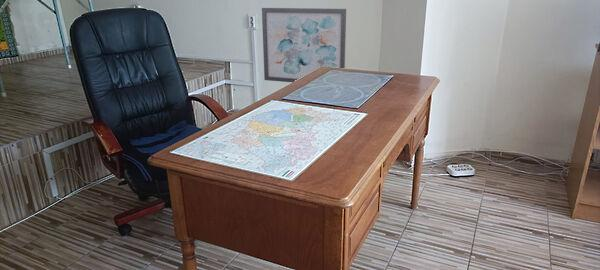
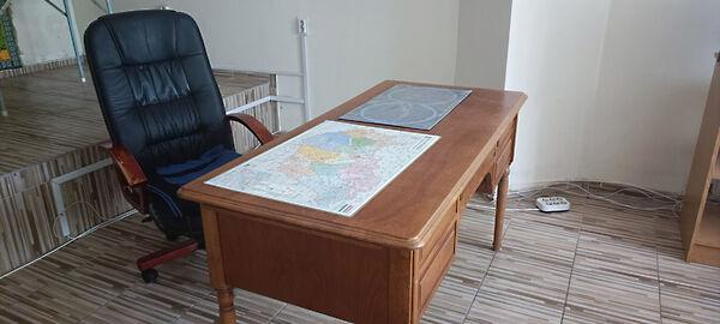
- wall art [261,7,347,83]
